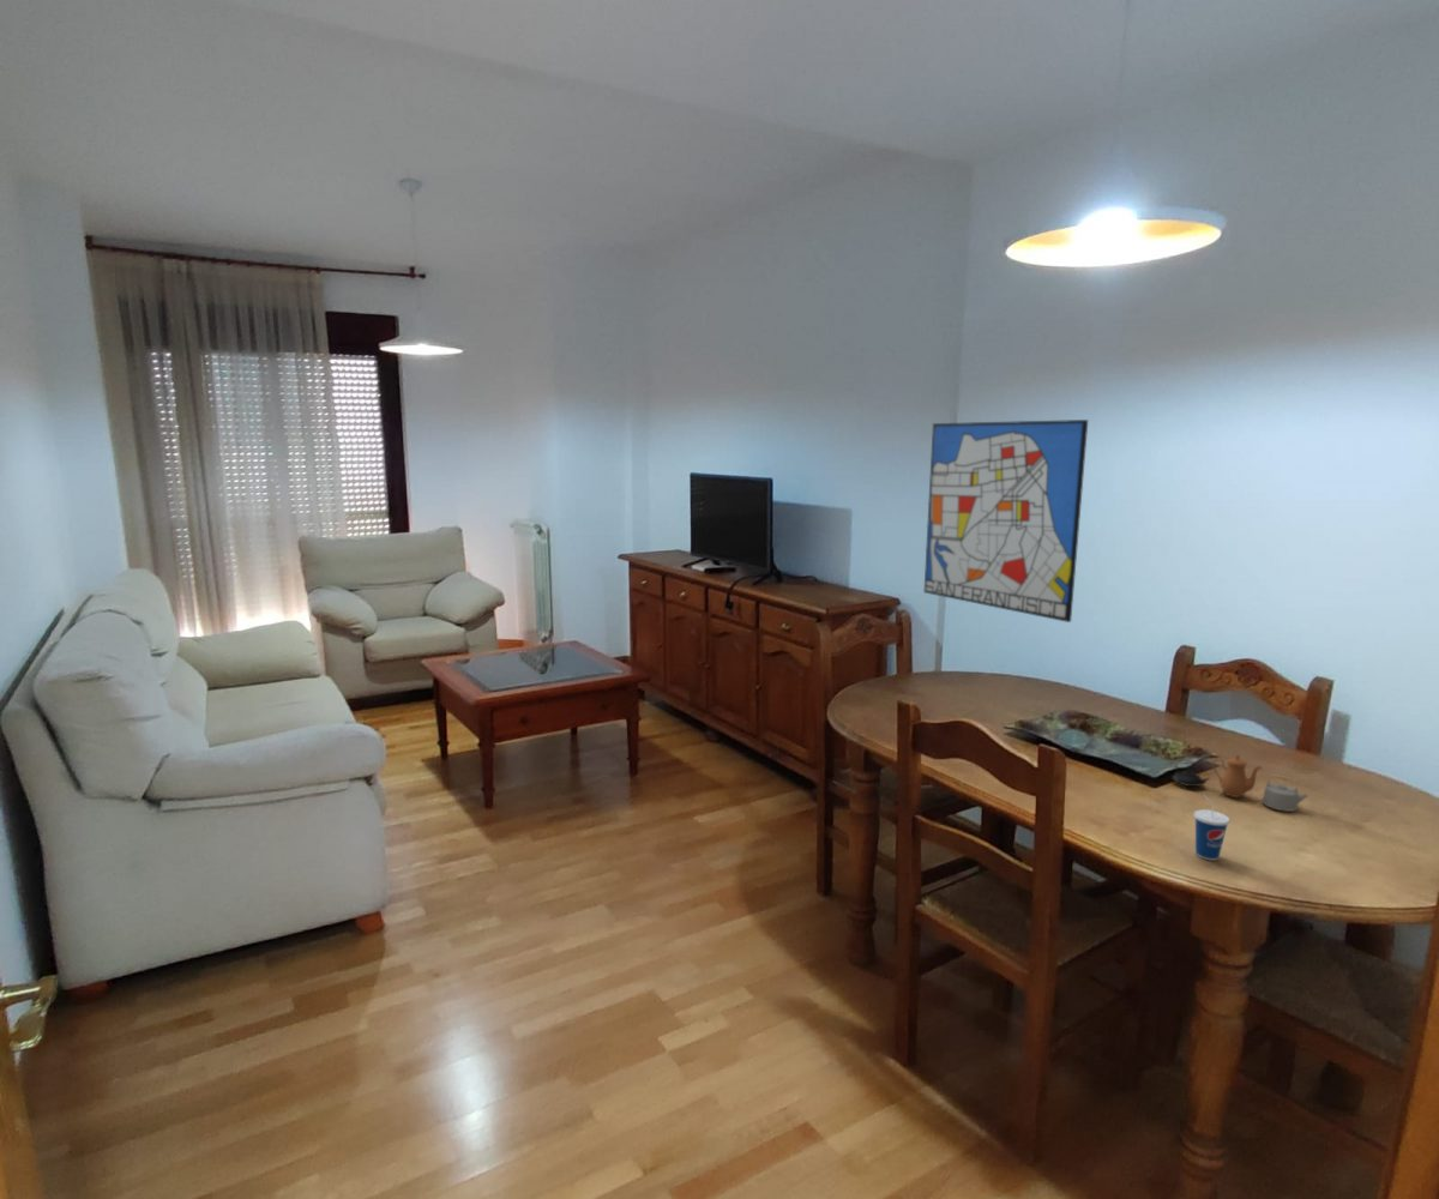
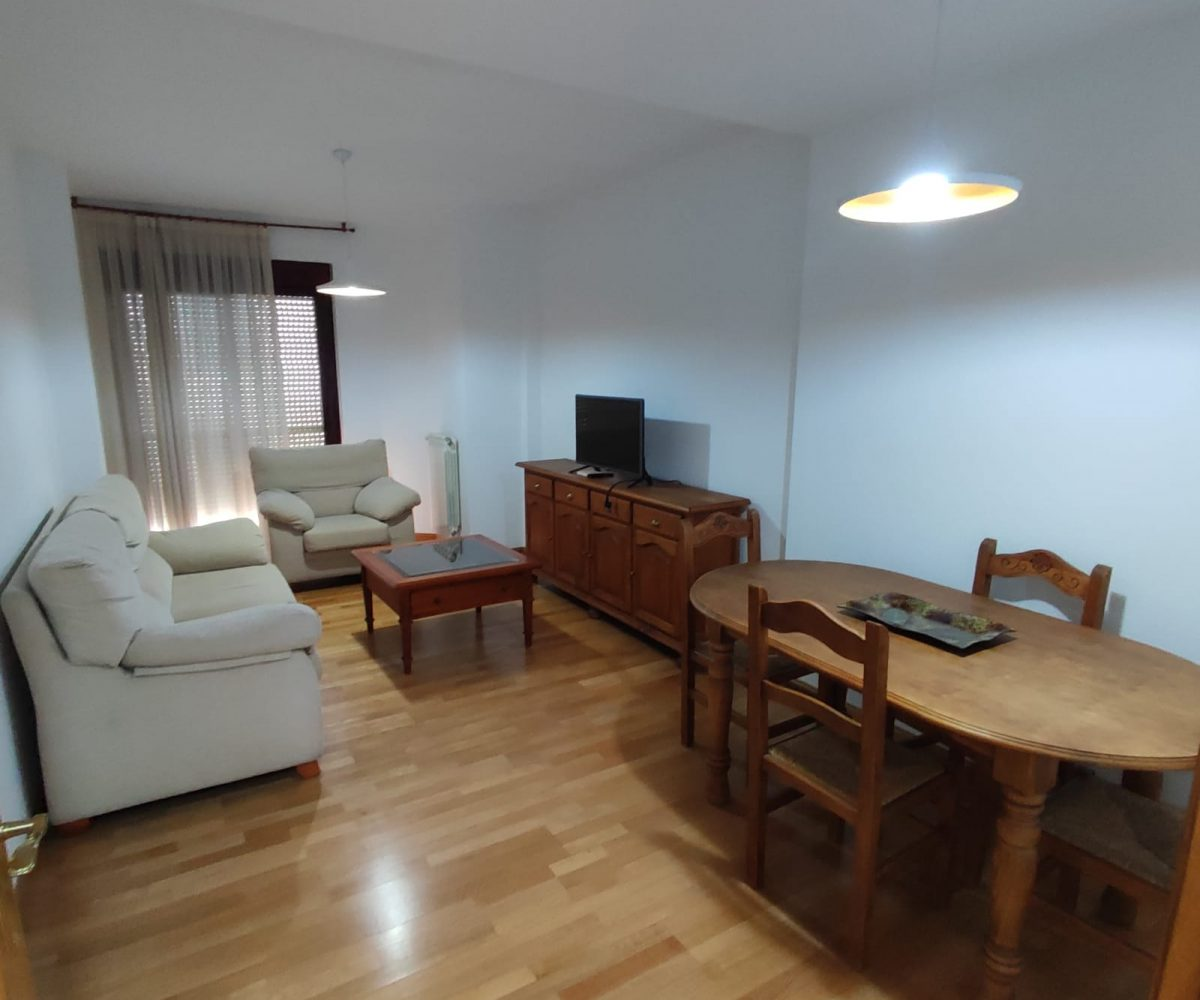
- wall art [923,418,1089,623]
- teapot [1170,753,1309,813]
- cup [1193,793,1230,861]
